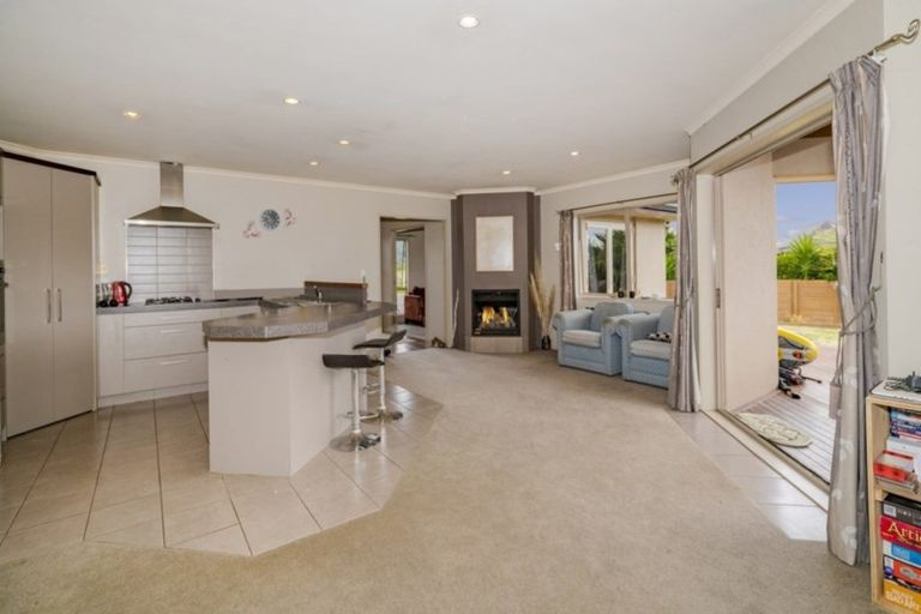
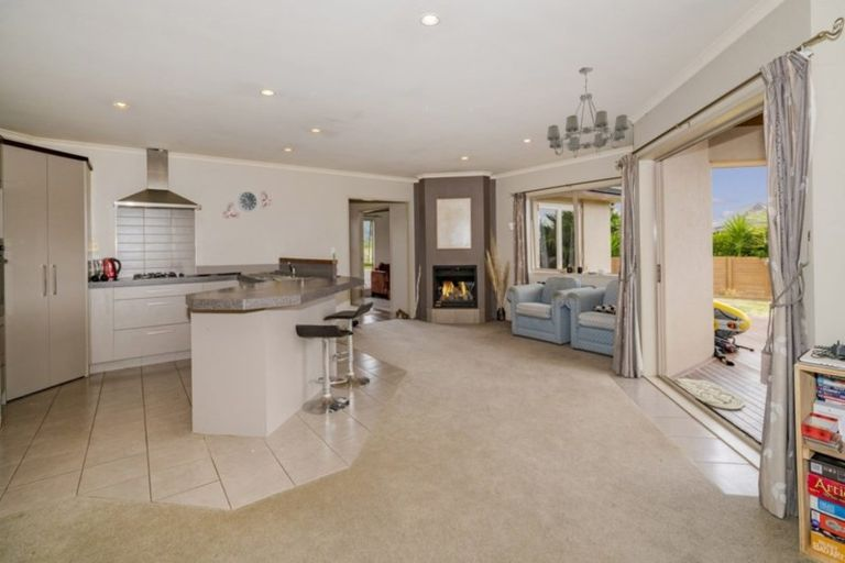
+ chandelier [546,66,630,158]
